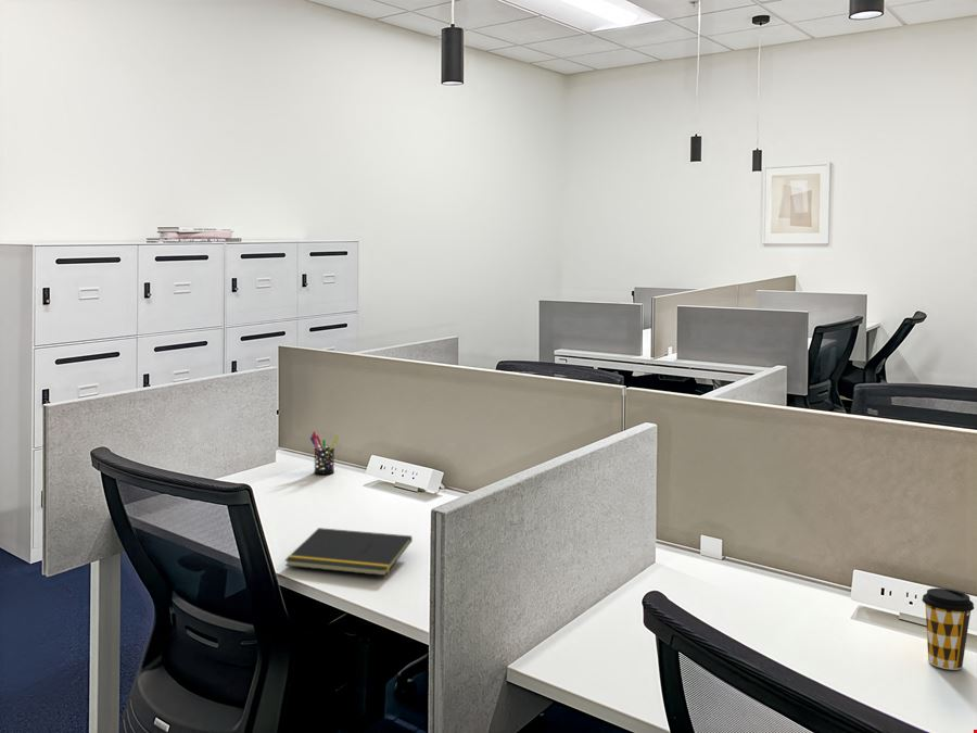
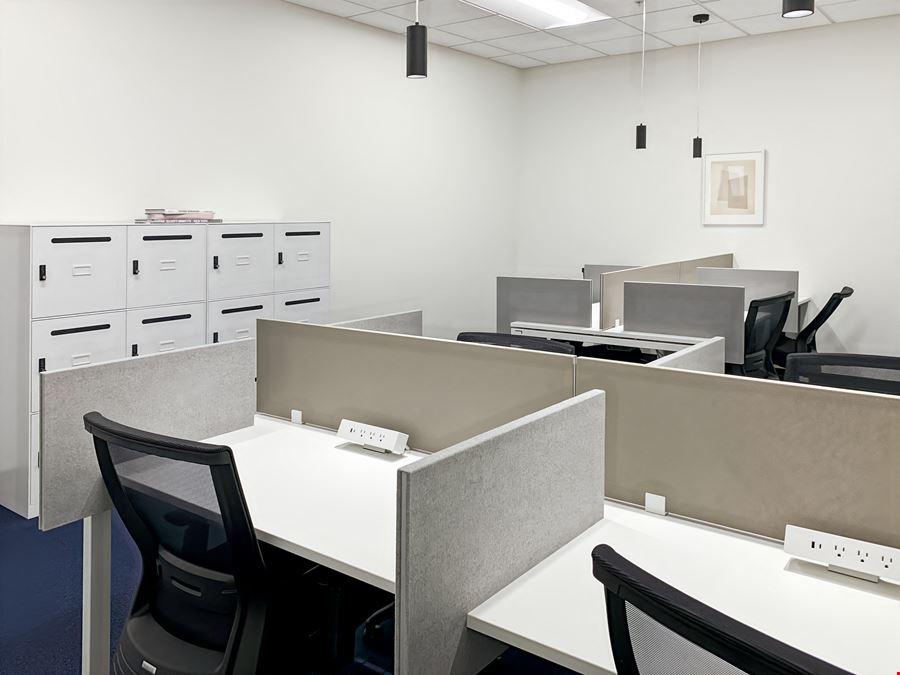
- pen holder [309,431,340,476]
- notepad [284,527,414,577]
- coffee cup [921,587,975,671]
